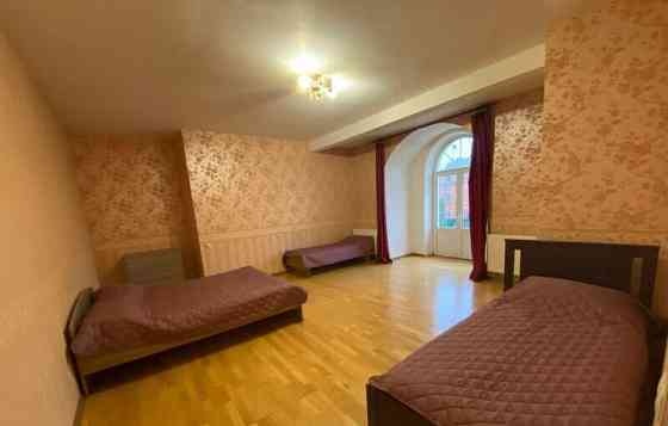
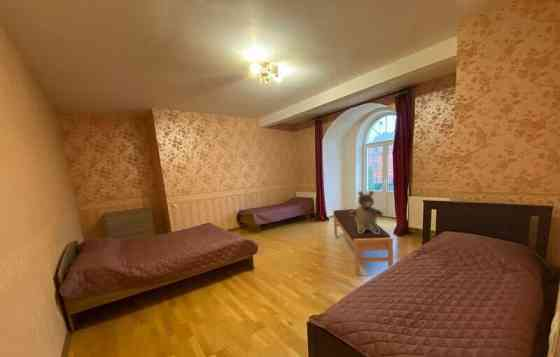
+ stuffed bear [349,190,384,234]
+ bench [332,208,394,277]
